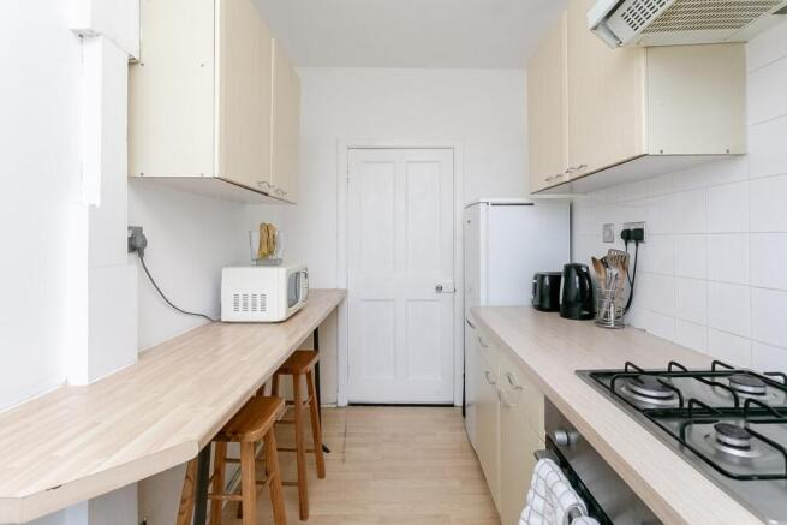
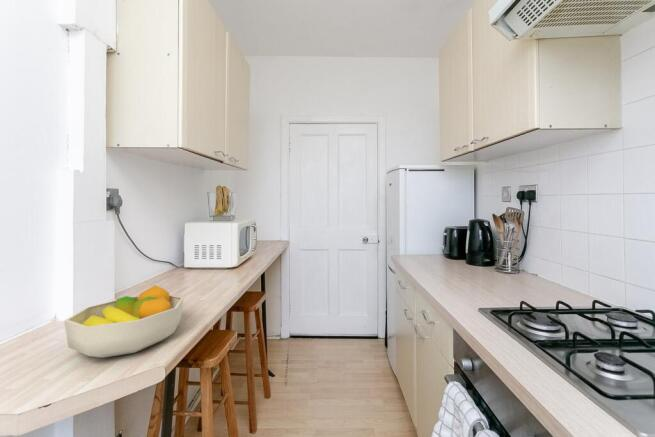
+ fruit bowl [63,284,185,359]
